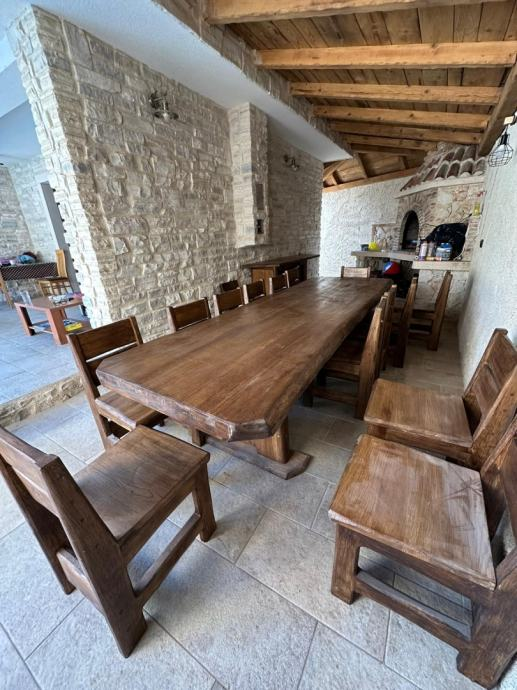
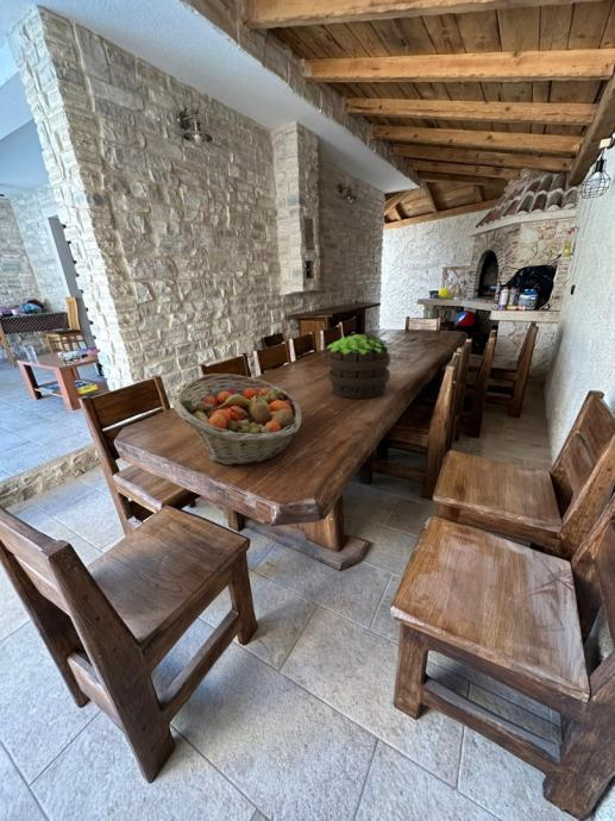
+ potted plant [326,333,393,400]
+ fruit basket [171,372,302,466]
